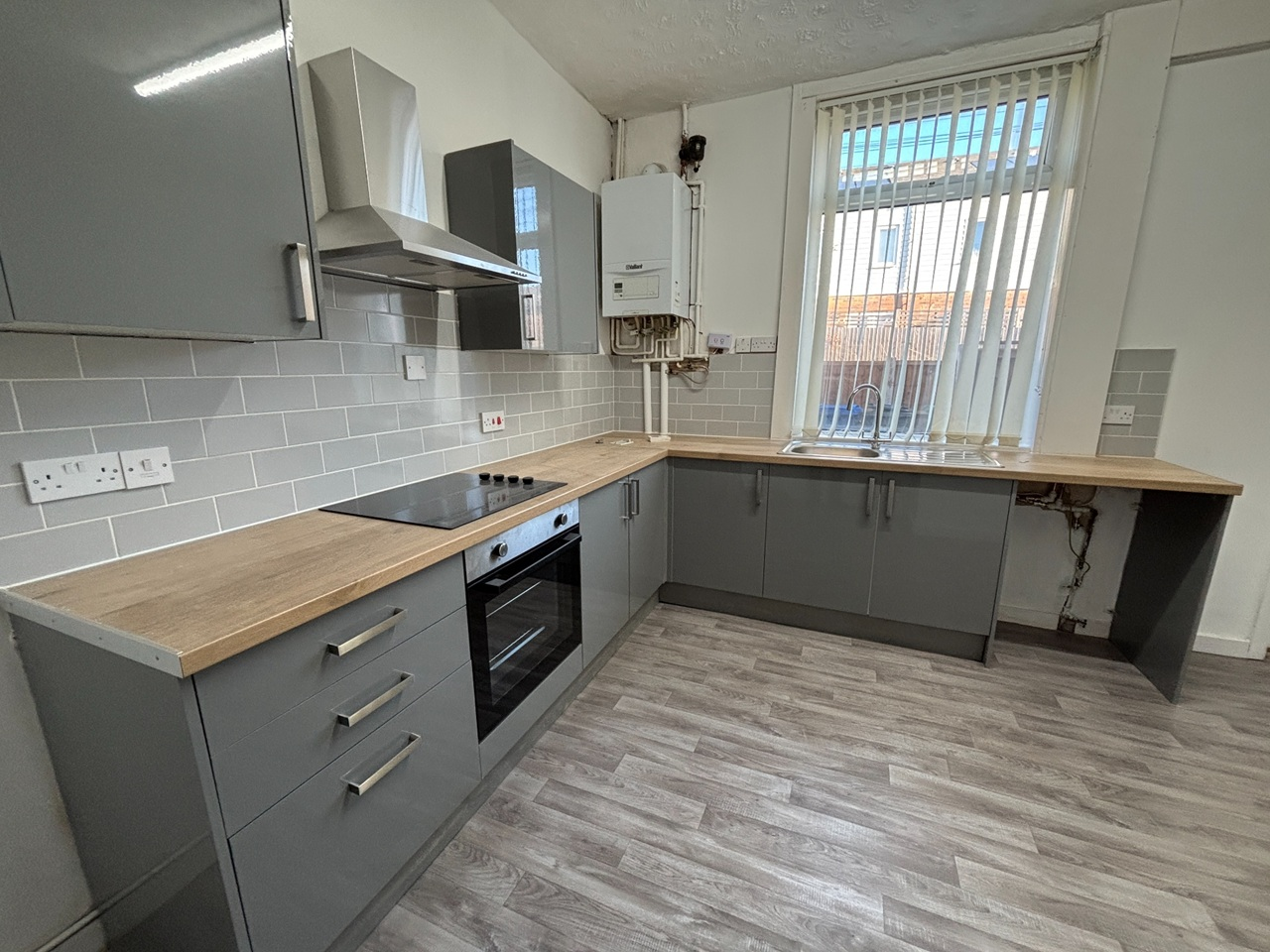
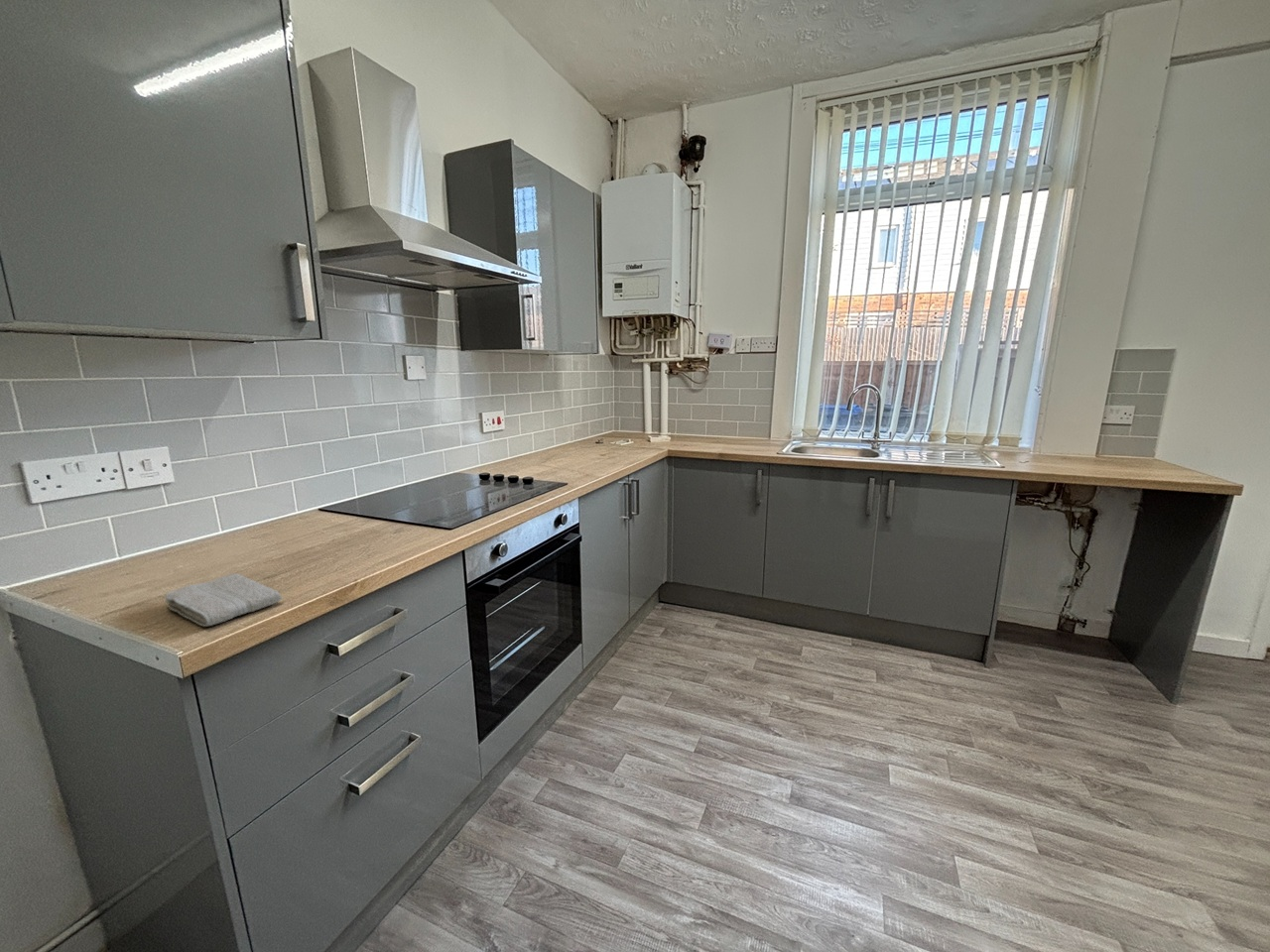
+ washcloth [165,573,283,628]
